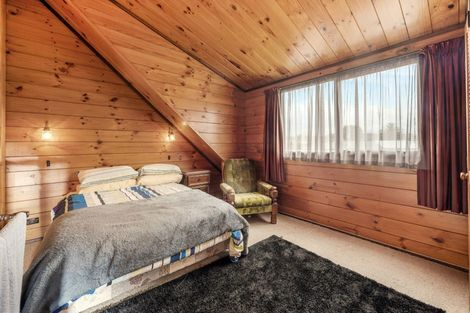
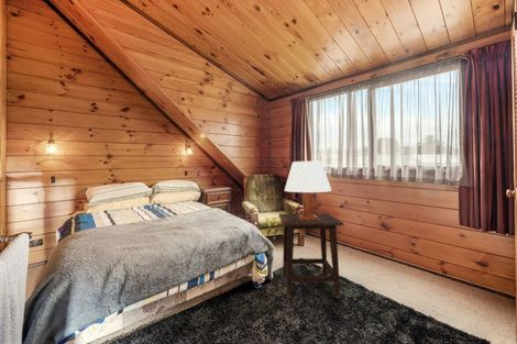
+ table lamp [284,160,332,220]
+ side table [277,212,344,299]
